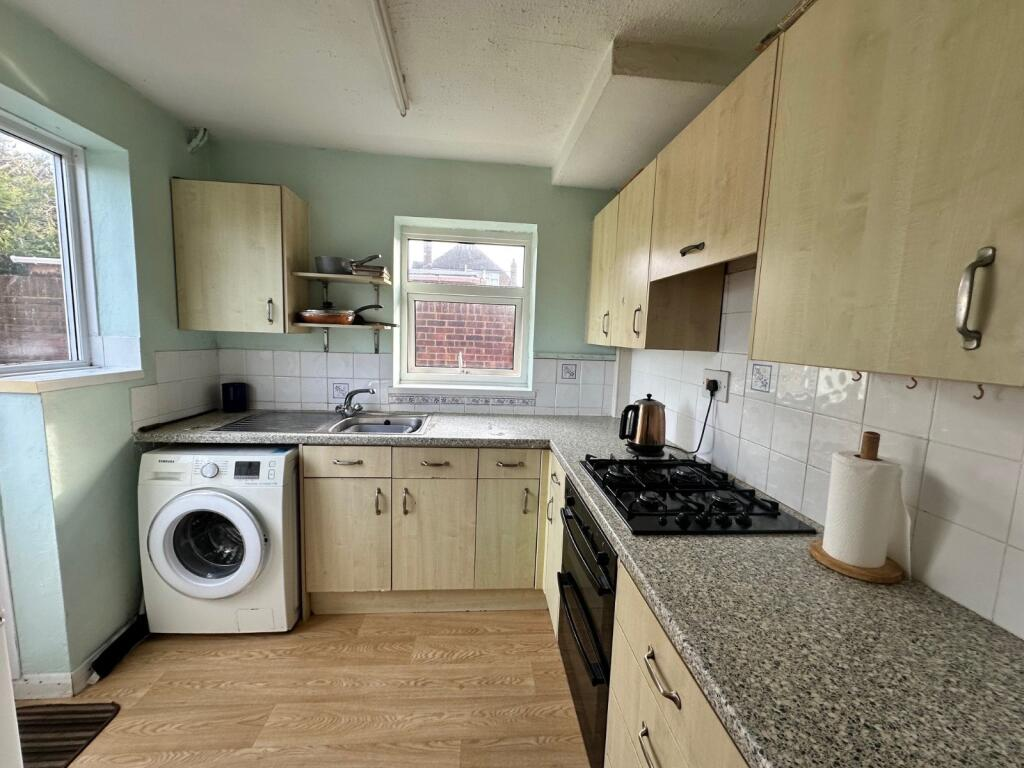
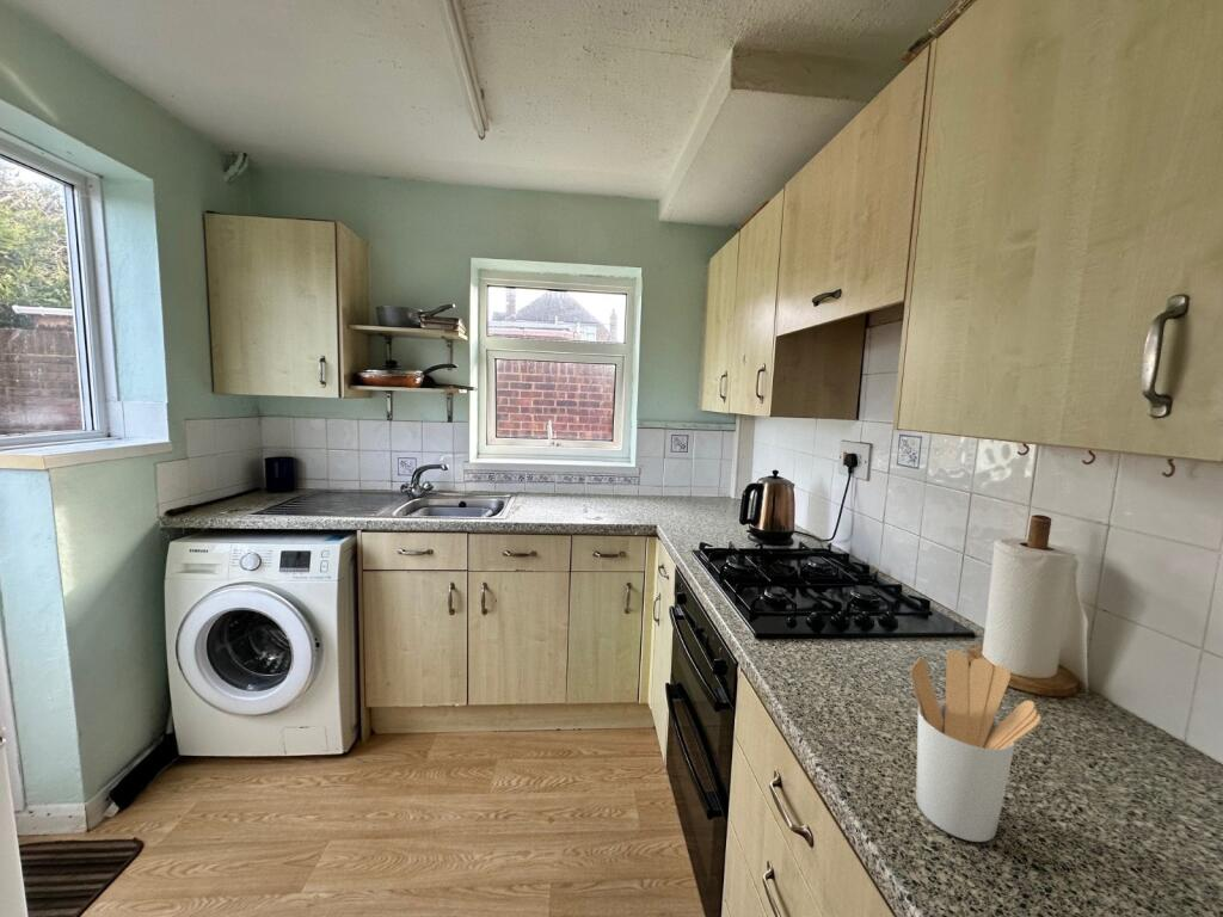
+ utensil holder [910,648,1043,843]
